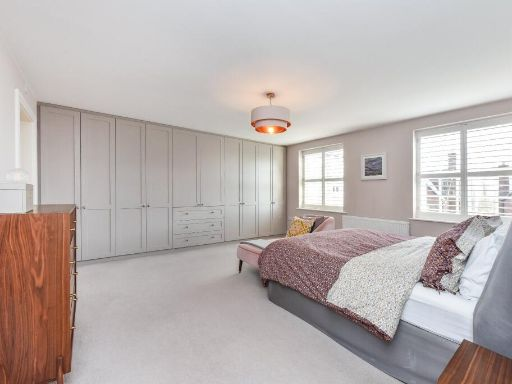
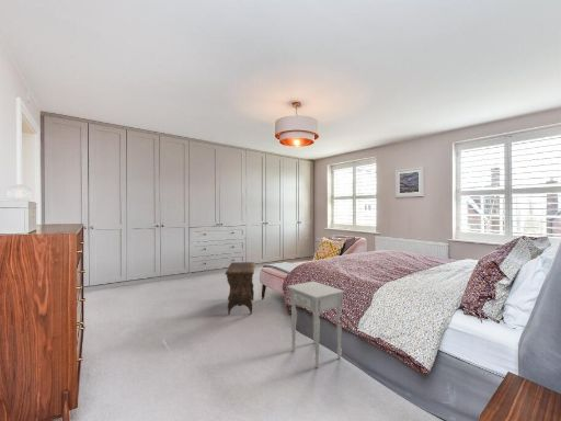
+ footstool [224,261,256,316]
+ nightstand [286,281,345,368]
